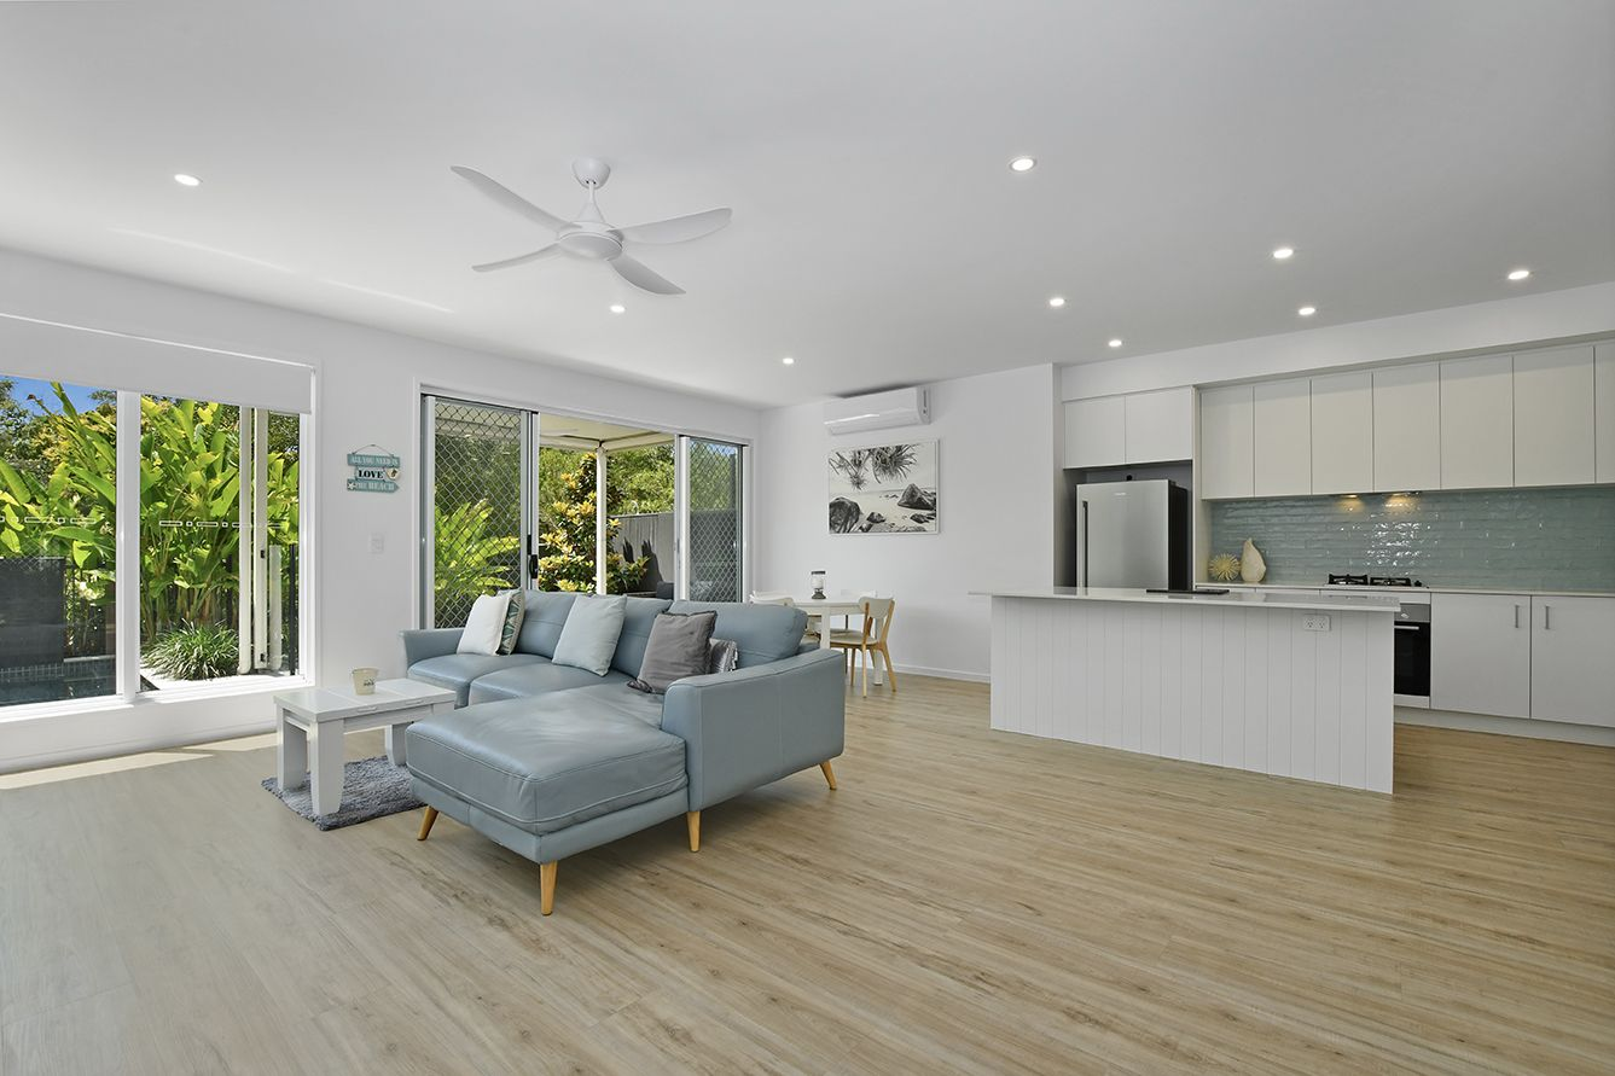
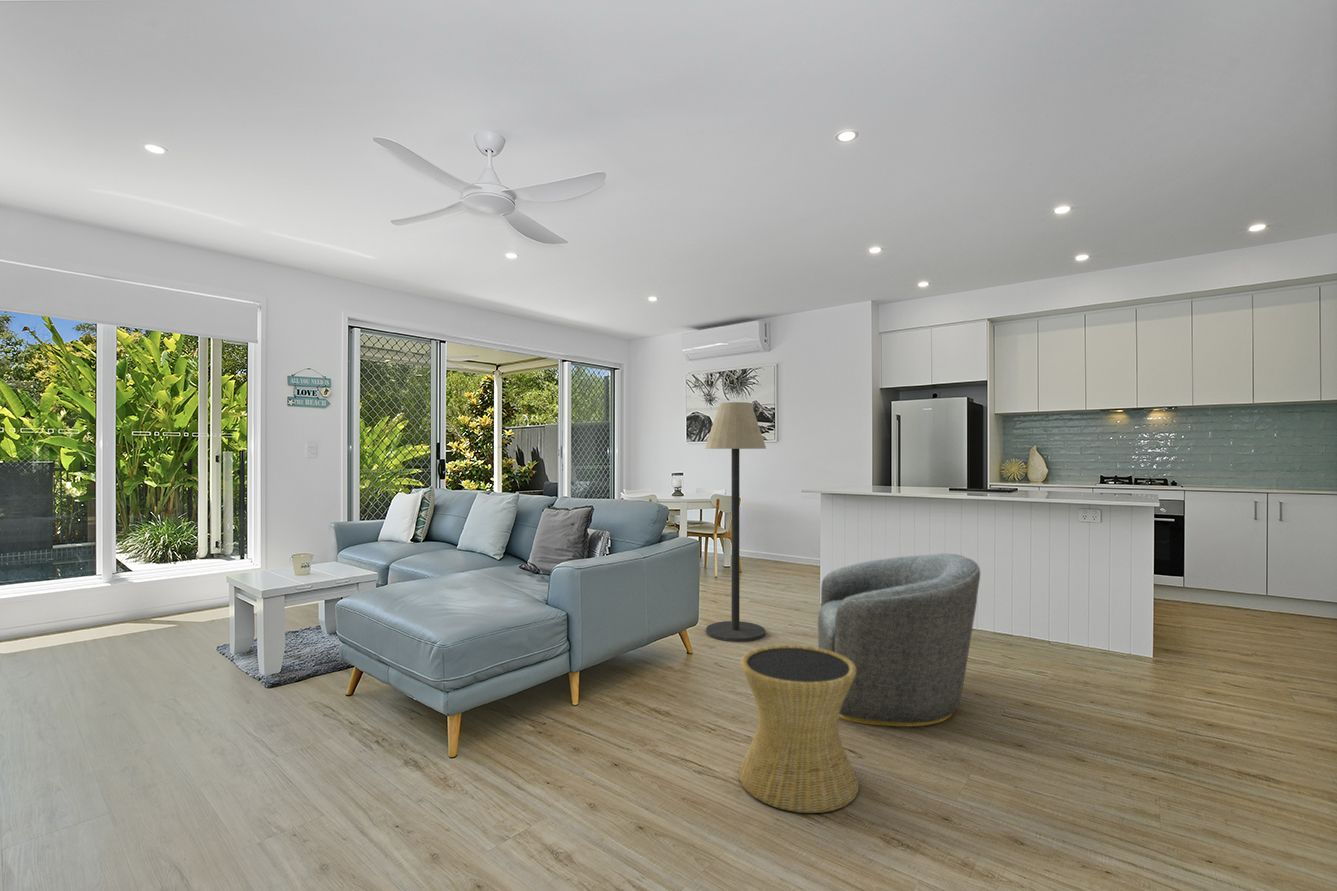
+ armchair [817,553,981,727]
+ floor lamp [704,401,767,643]
+ side table [738,644,860,814]
